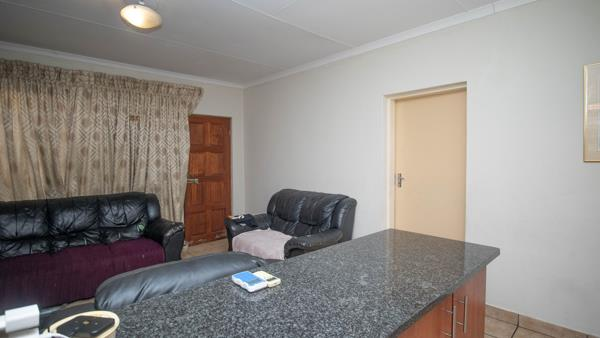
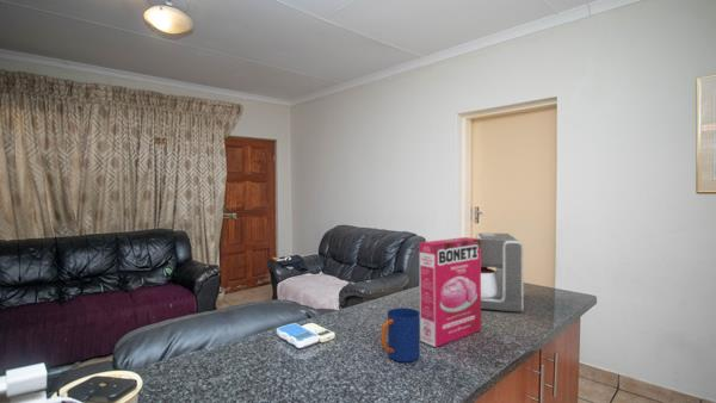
+ cereal box [419,236,482,348]
+ coffee maker [475,232,525,314]
+ mug [381,308,420,362]
